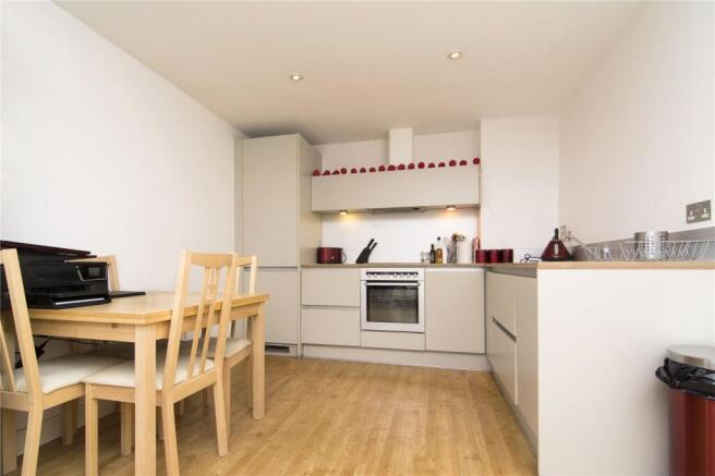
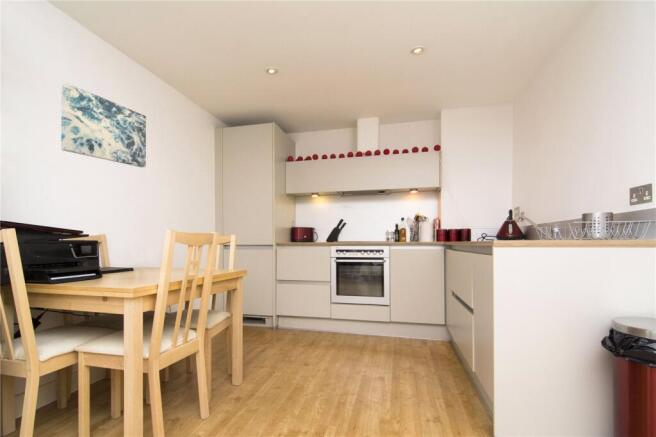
+ wall art [60,82,147,168]
